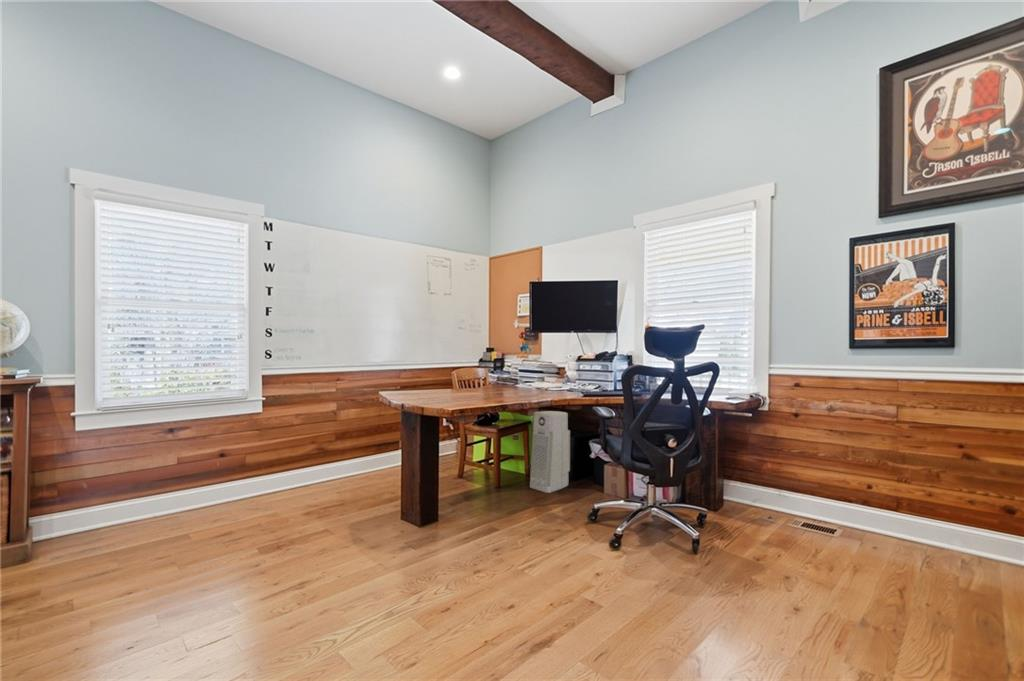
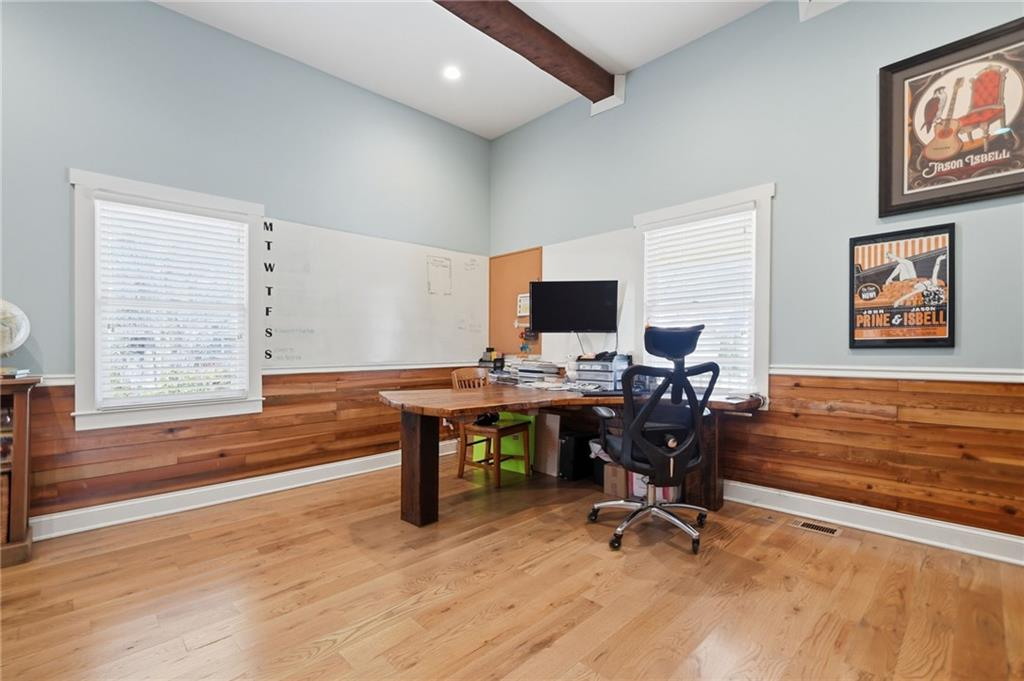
- air purifier [529,410,571,494]
